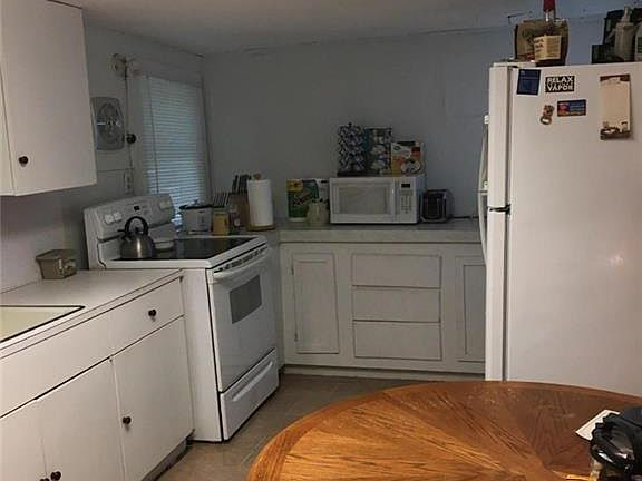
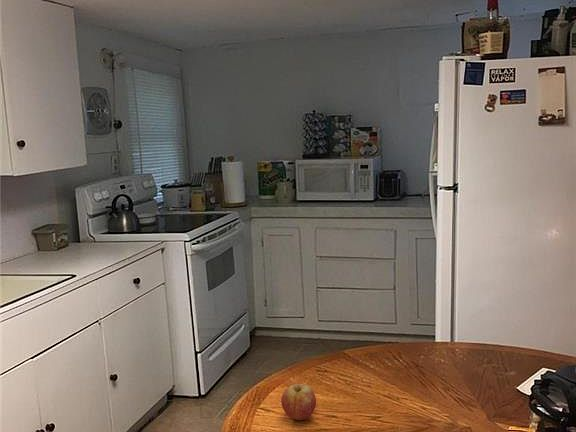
+ fruit [280,383,317,421]
